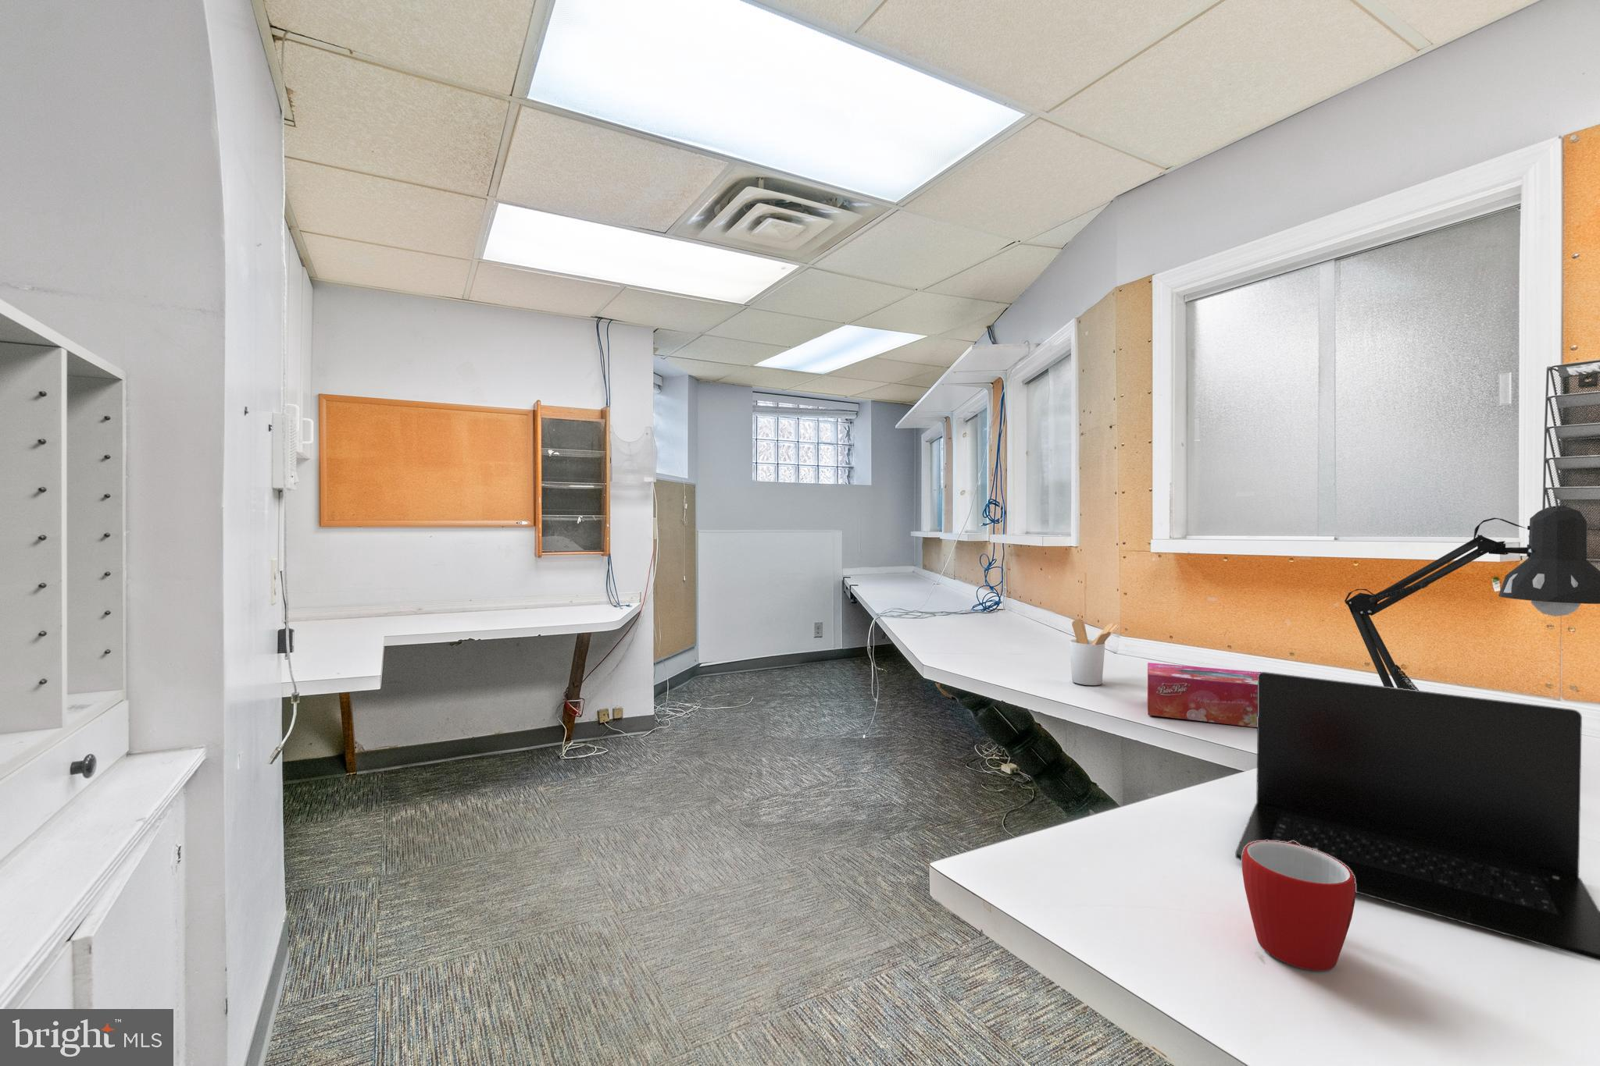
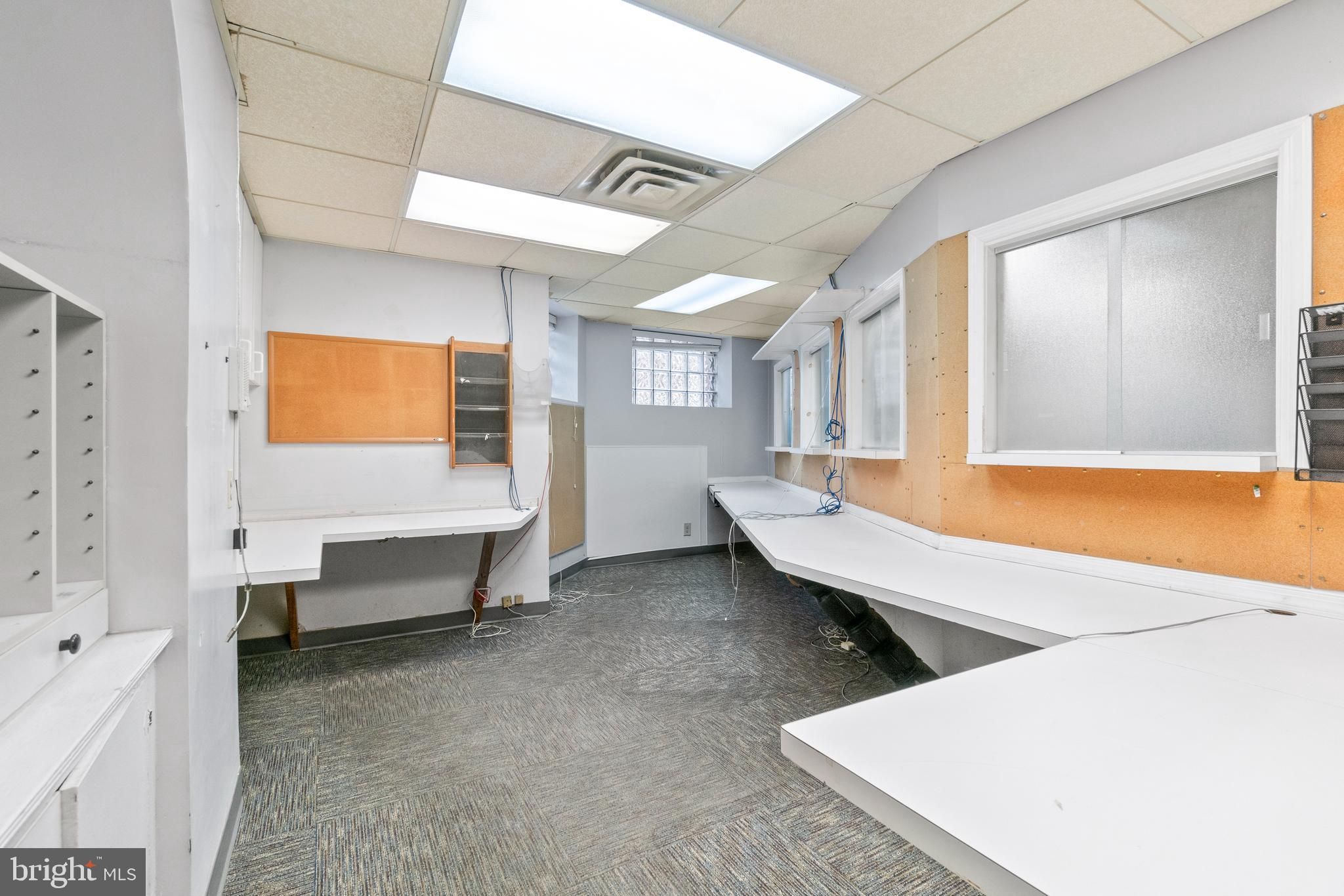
- laptop [1235,671,1600,962]
- utensil holder [1069,617,1120,686]
- tissue box [1146,661,1261,728]
- desk lamp [1344,504,1600,690]
- mug [1242,840,1356,972]
